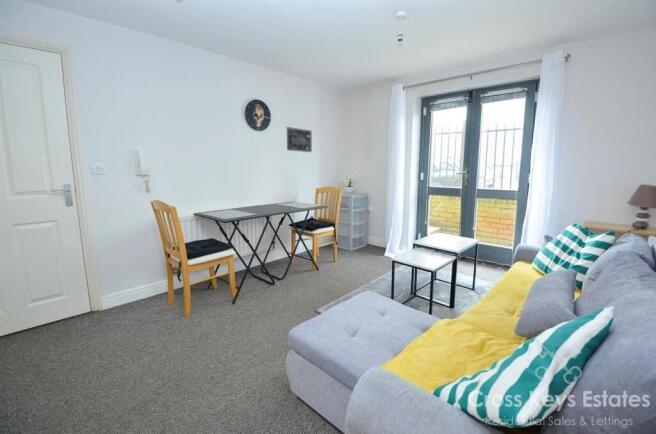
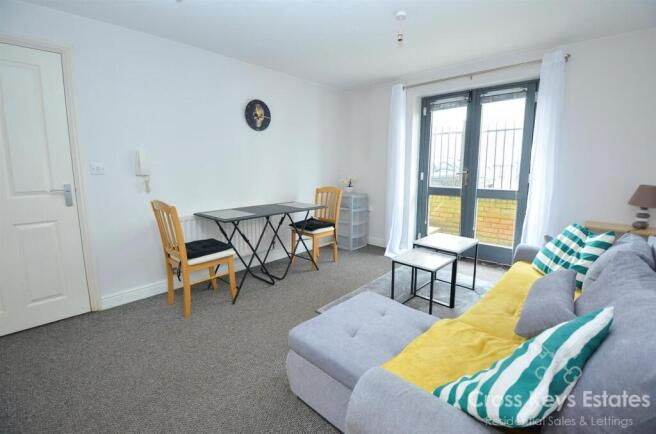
- wall art [286,126,313,153]
